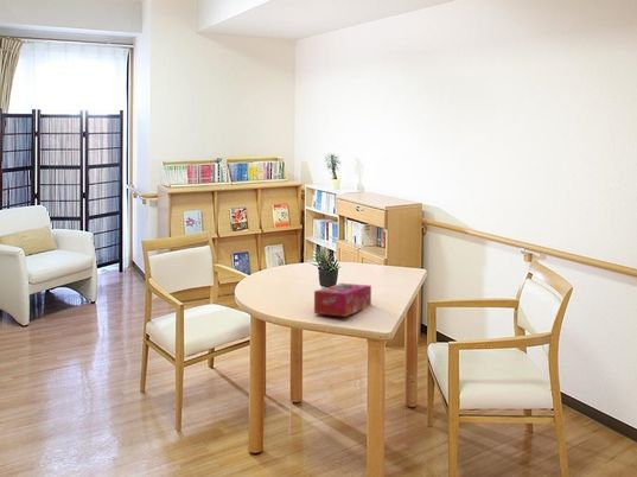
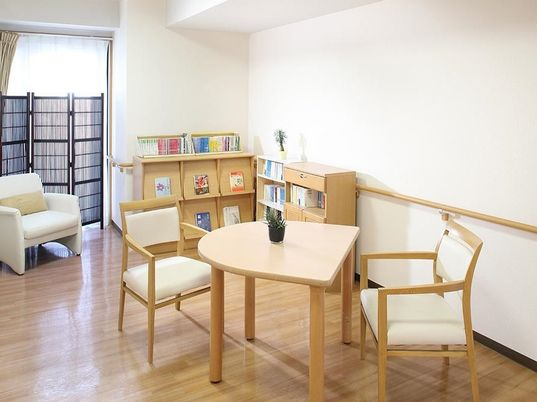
- tissue box [313,282,372,318]
